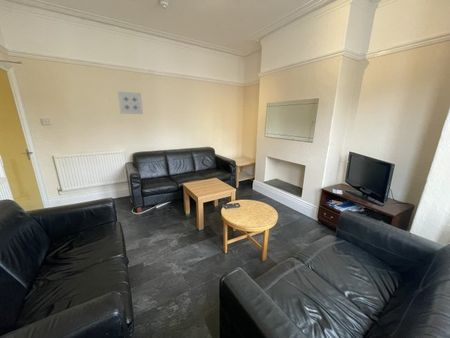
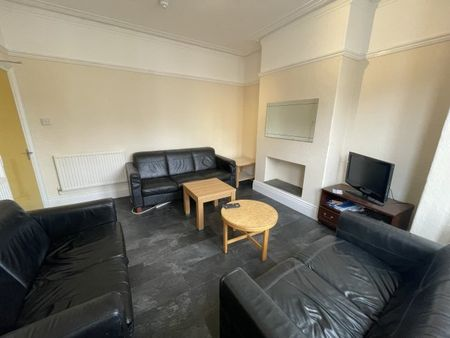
- wall art [117,90,144,115]
